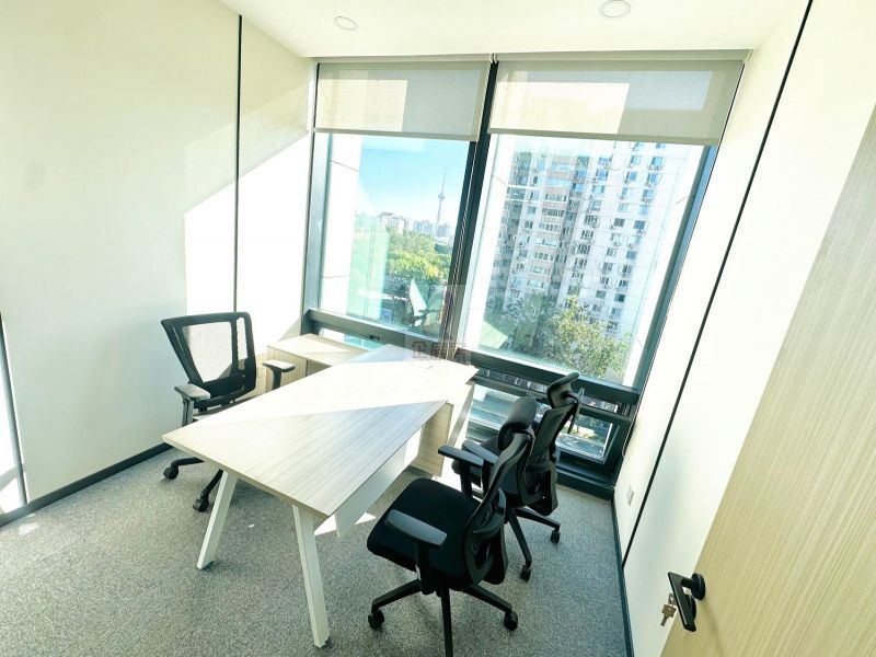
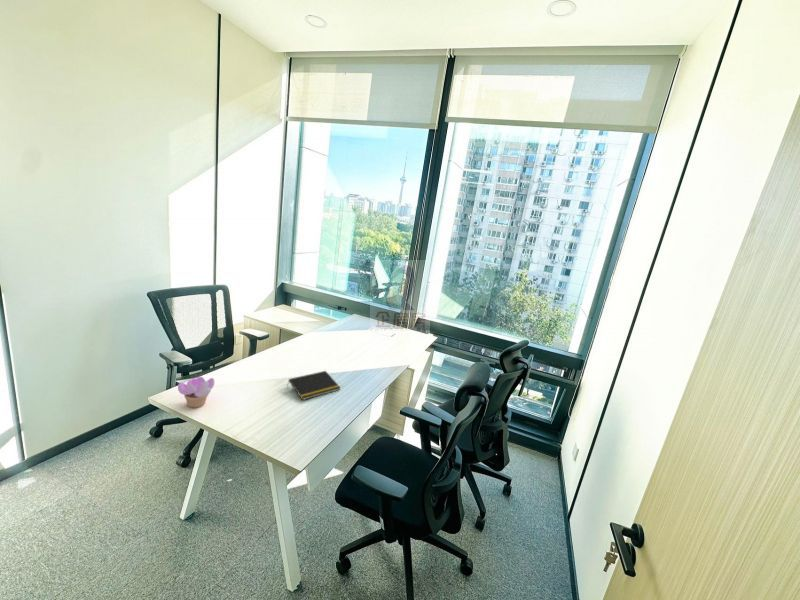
+ notepad [286,370,342,401]
+ succulent plant [177,376,216,408]
